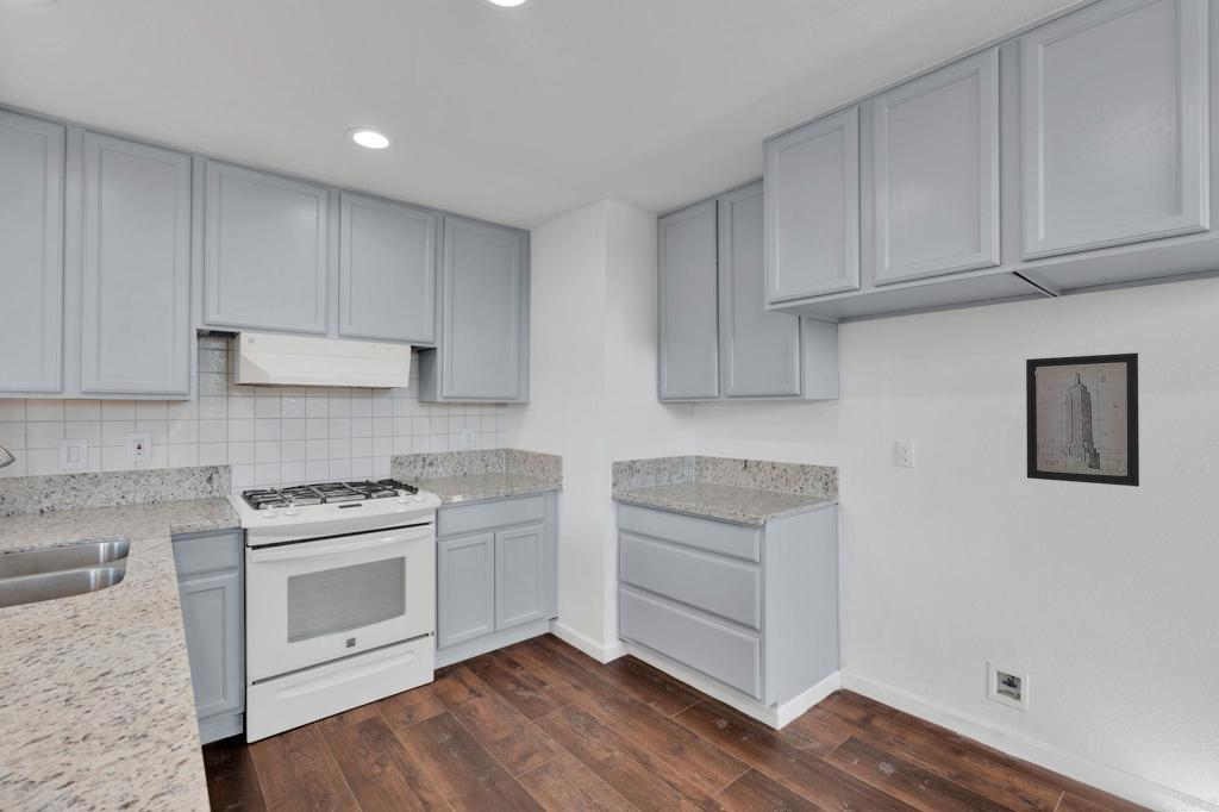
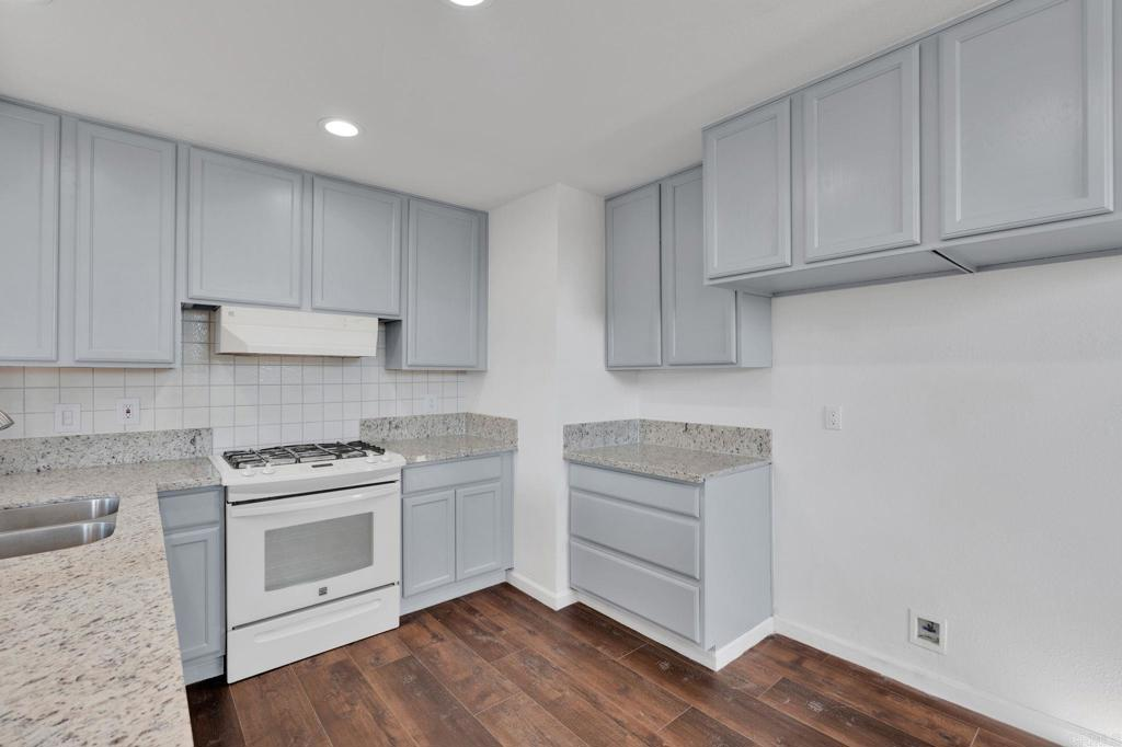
- wall art [1025,351,1140,488]
